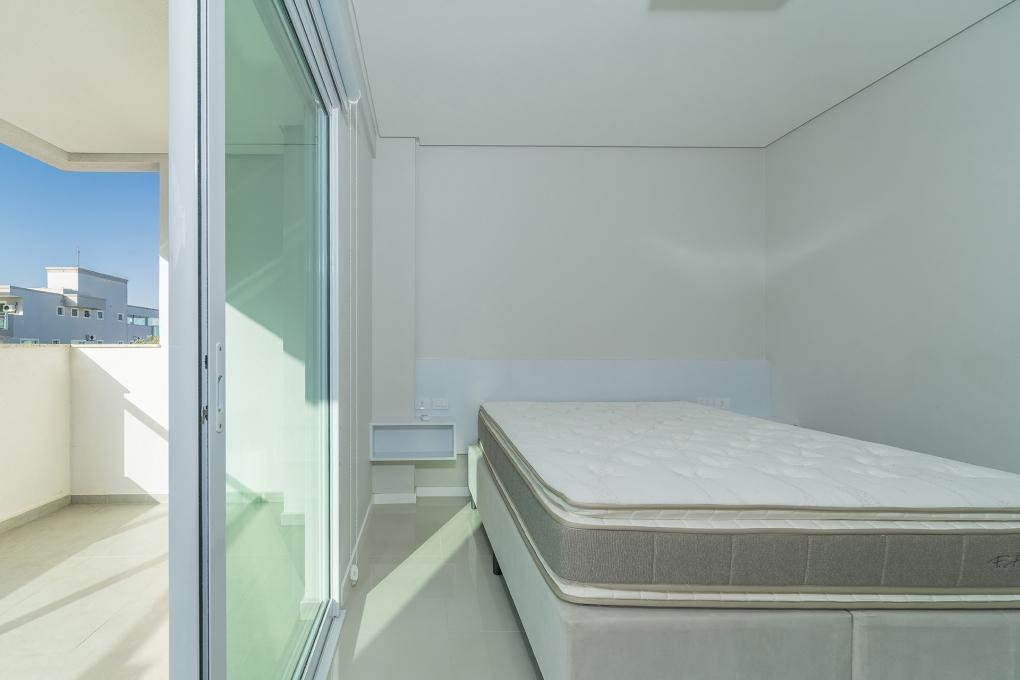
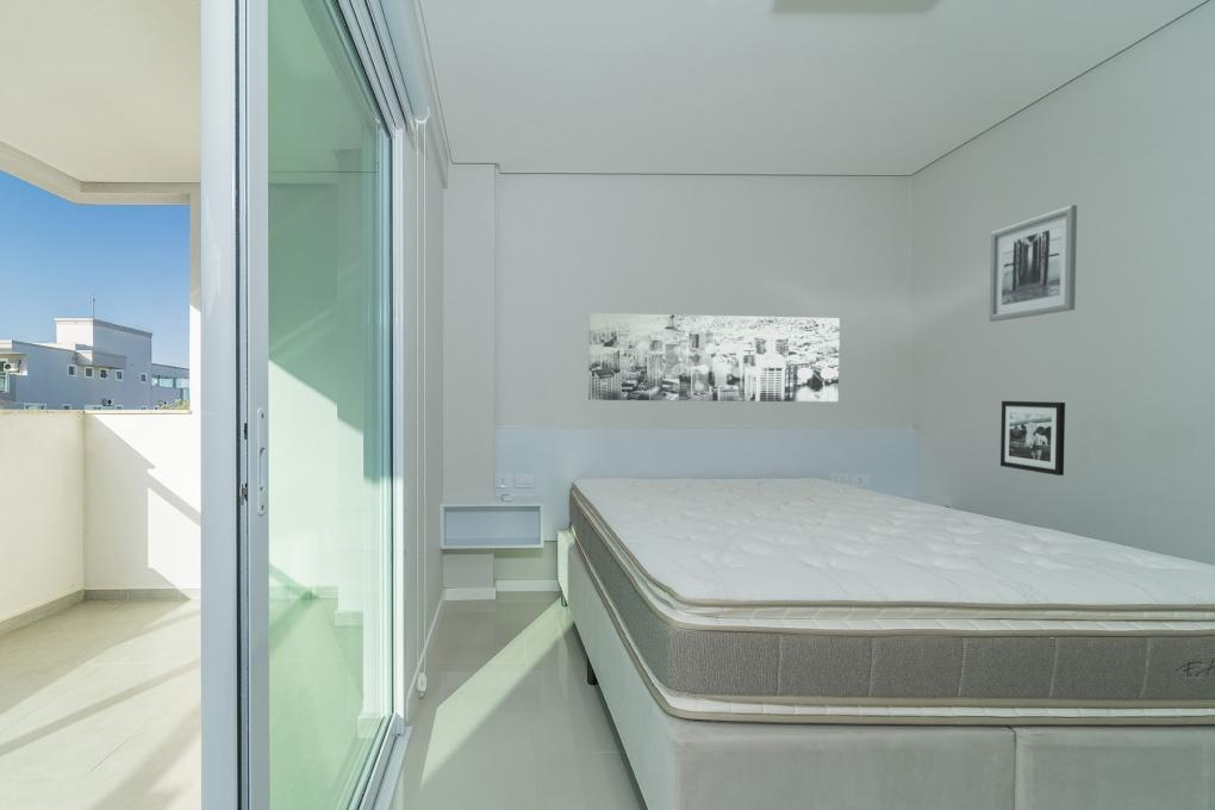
+ picture frame [999,400,1066,476]
+ wall art [587,312,841,403]
+ wall art [989,204,1078,323]
